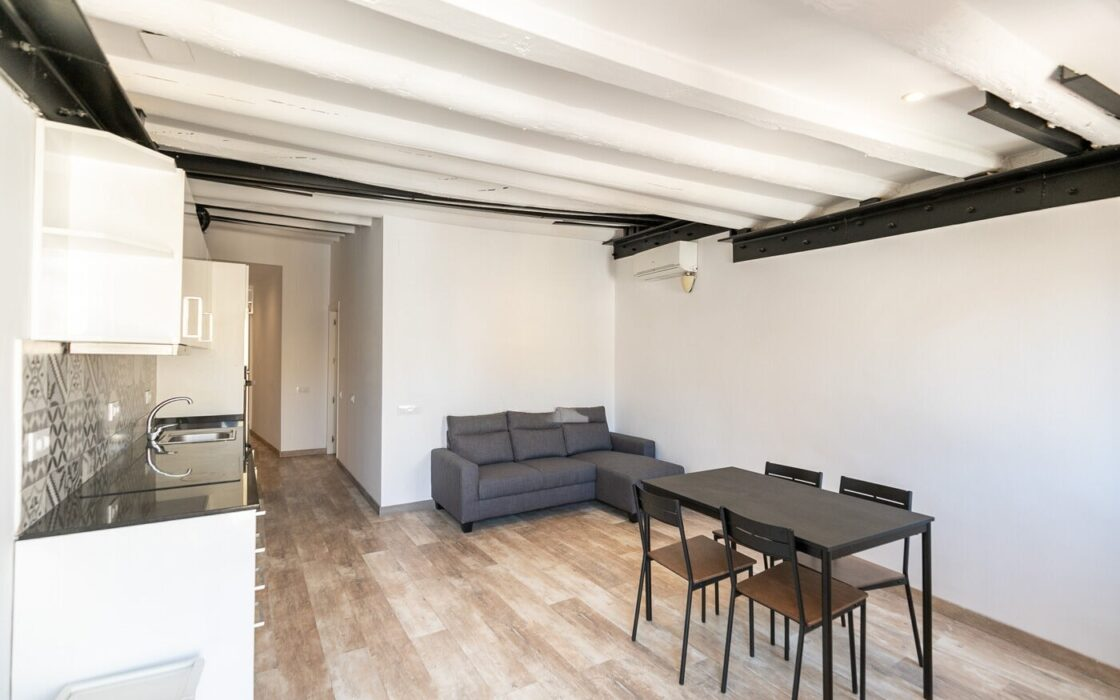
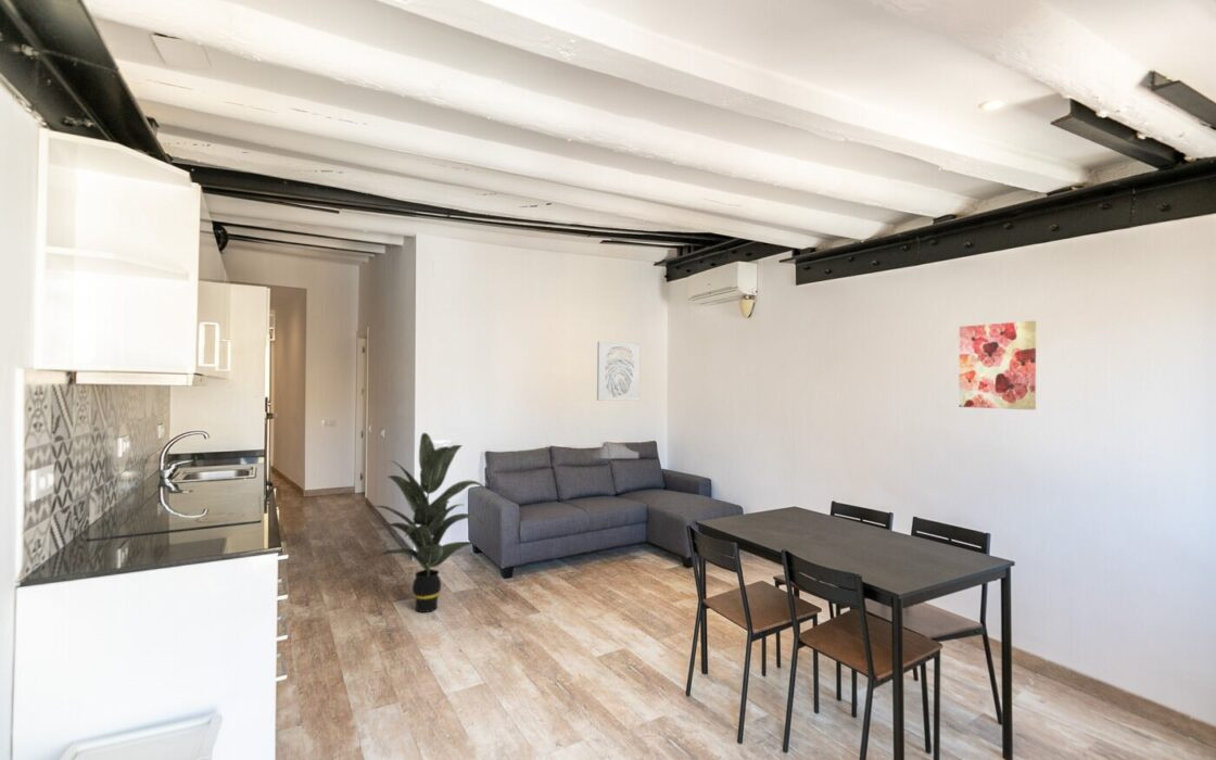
+ indoor plant [373,432,490,613]
+ wall art [596,341,642,402]
+ wall art [958,320,1037,410]
